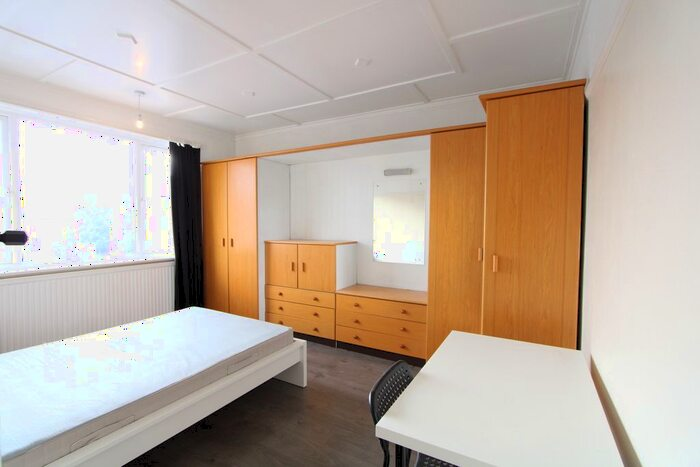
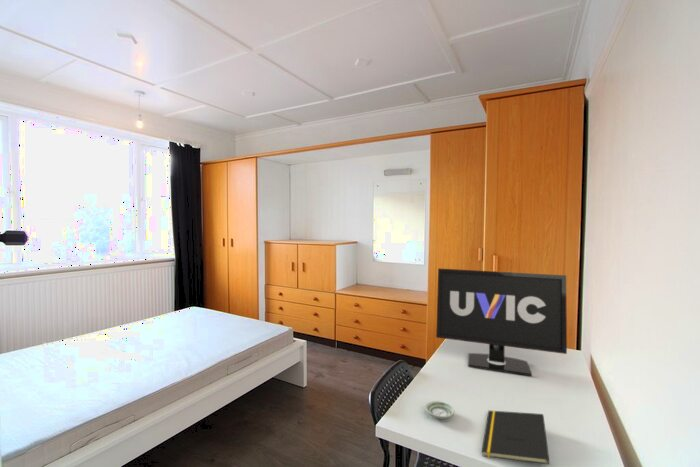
+ saucer [424,400,455,420]
+ monitor [435,267,568,377]
+ notepad [481,410,551,465]
